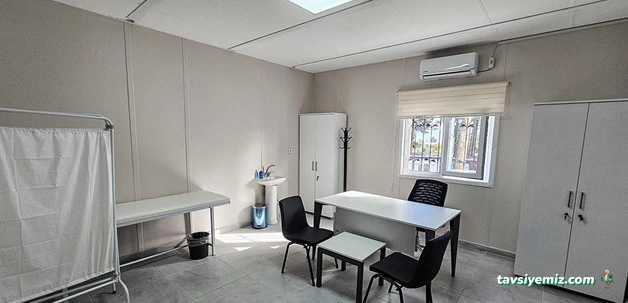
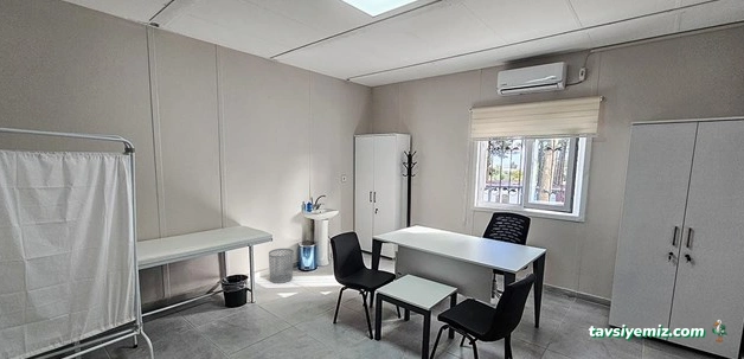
+ waste bin [268,248,295,284]
